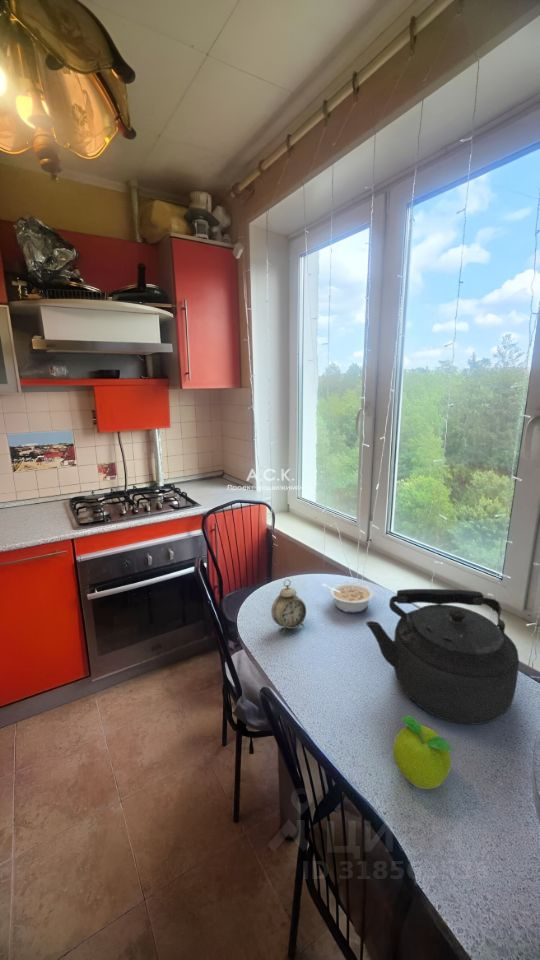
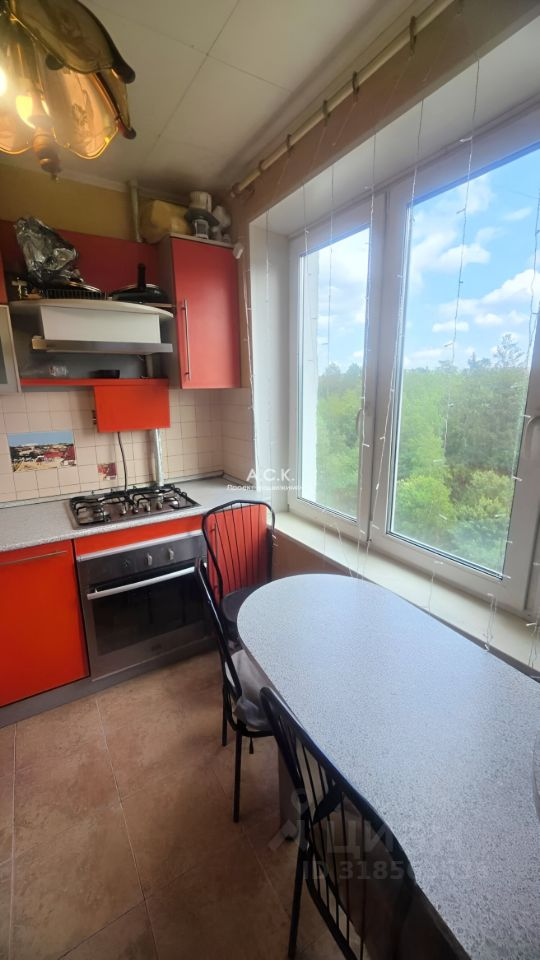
- fruit [392,715,453,790]
- kettle [365,588,520,726]
- alarm clock [270,578,307,636]
- legume [321,582,375,614]
